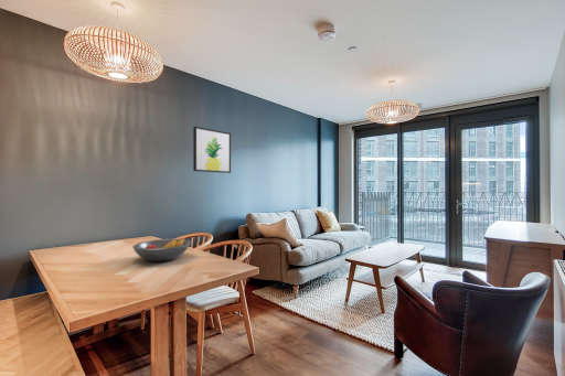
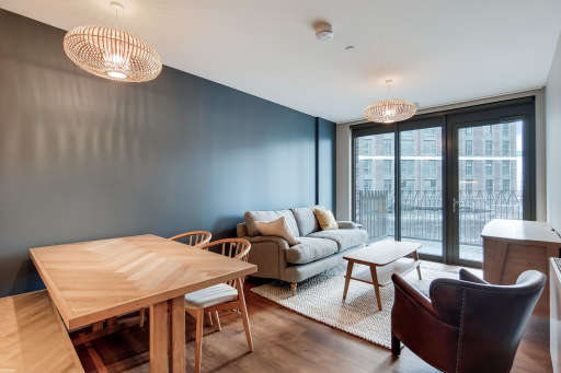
- fruit bowl [131,237,192,262]
- wall art [192,126,232,174]
